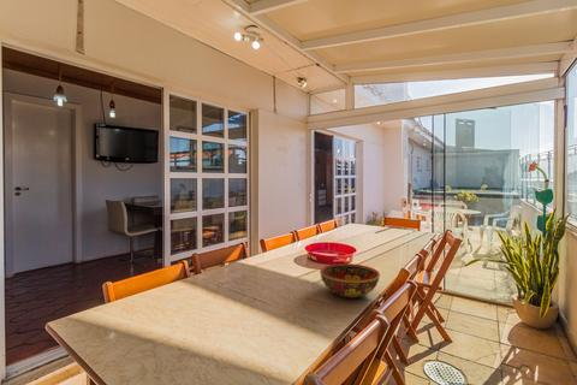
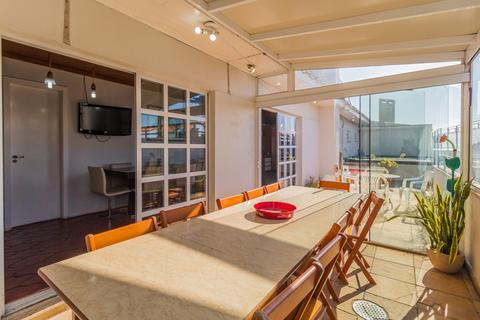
- bowl [319,262,381,300]
